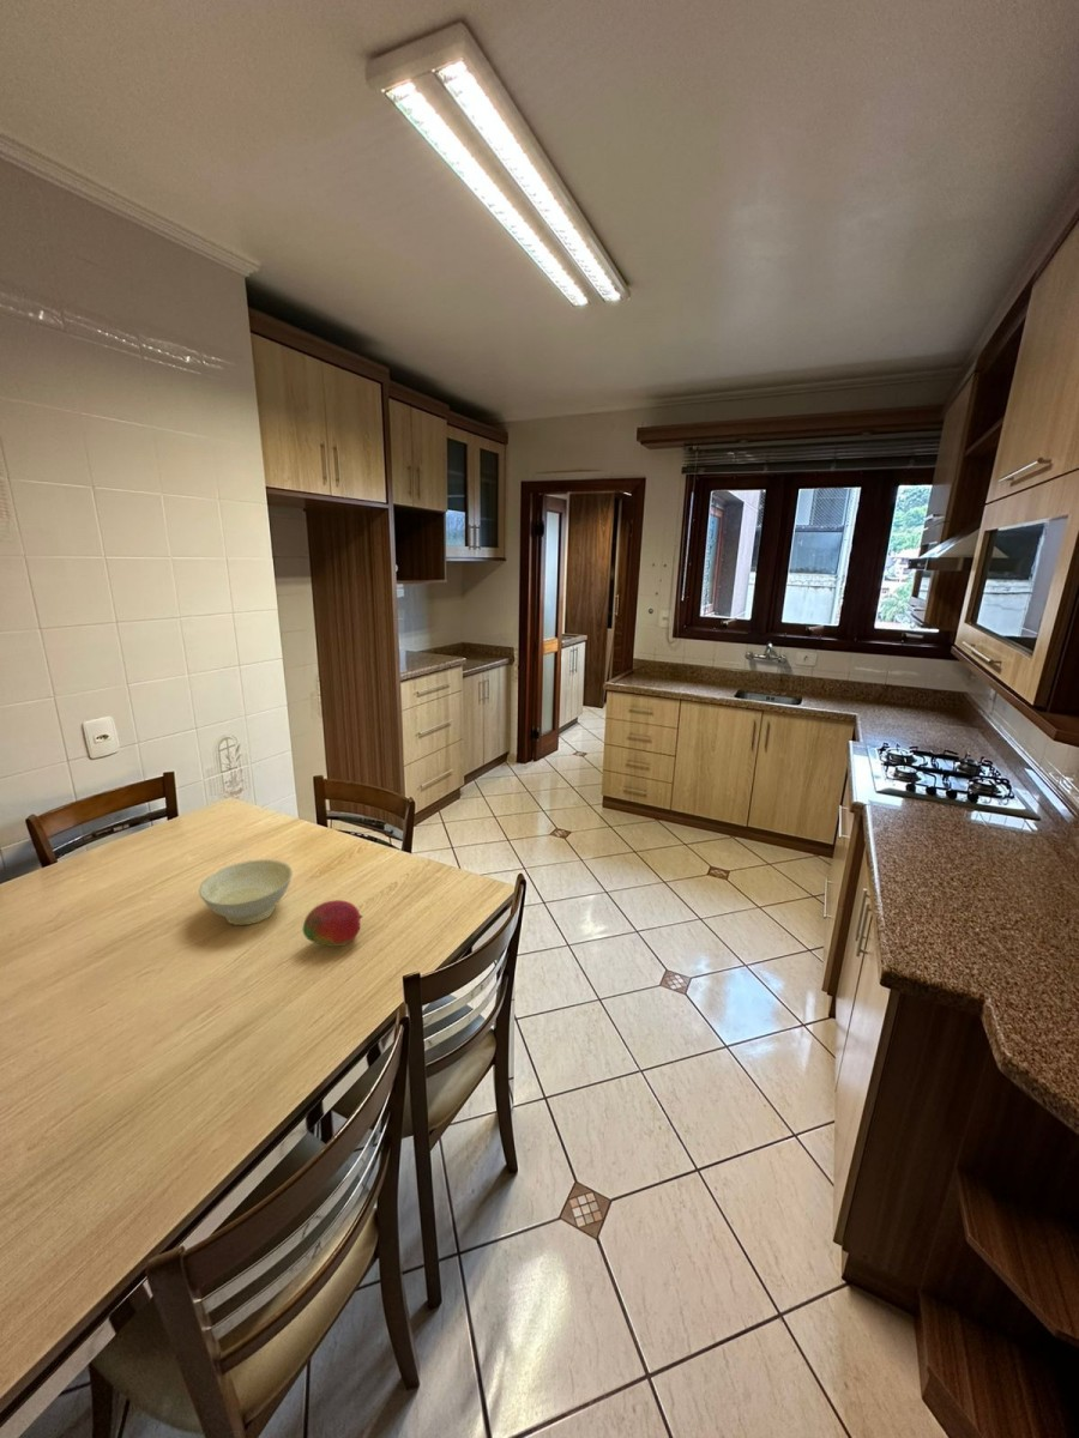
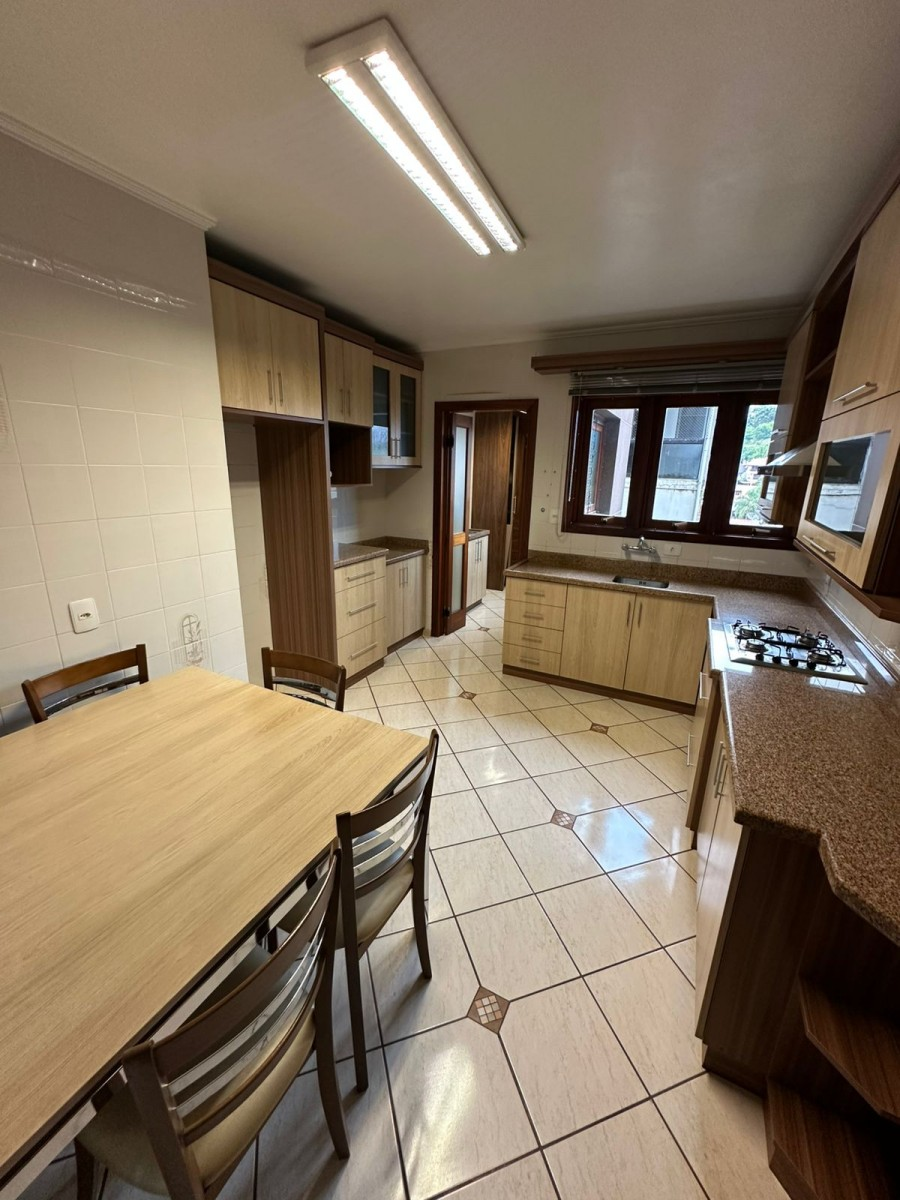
- fruit [302,899,363,948]
- bowl [198,858,294,926]
